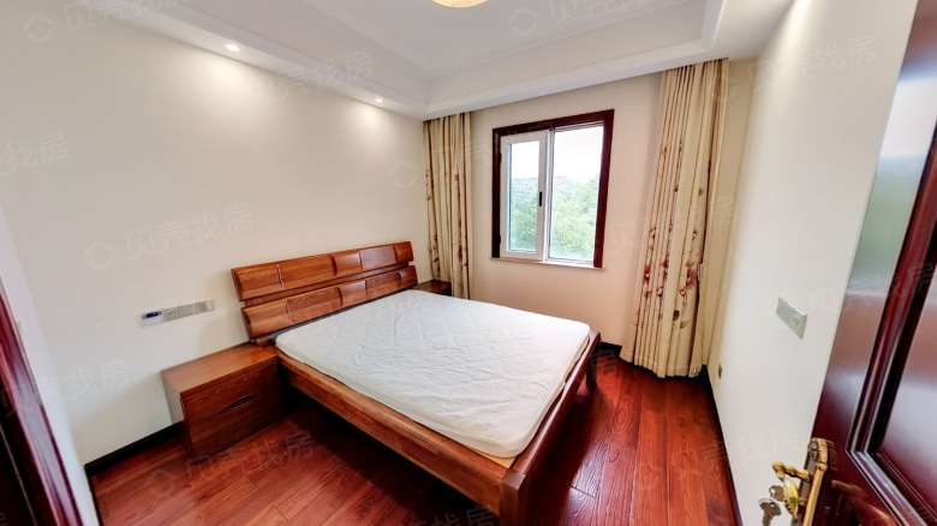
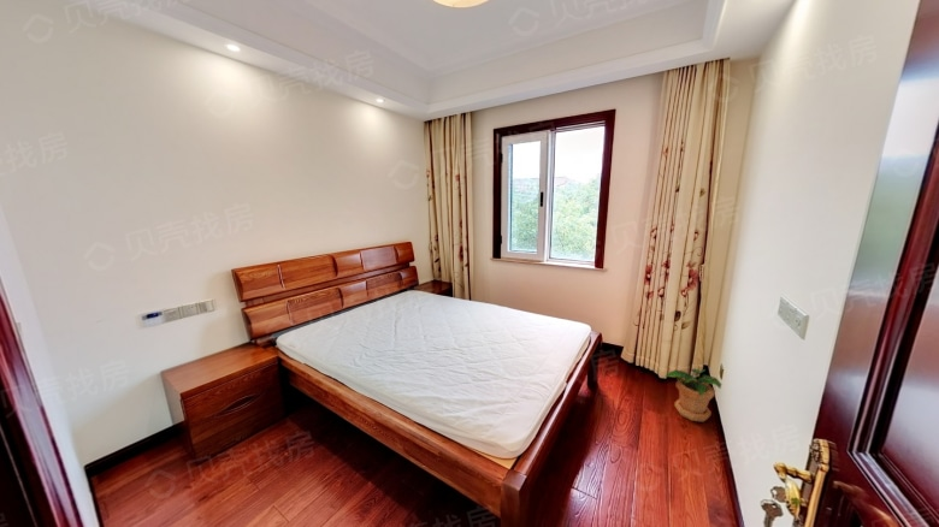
+ potted plant [663,368,722,424]
